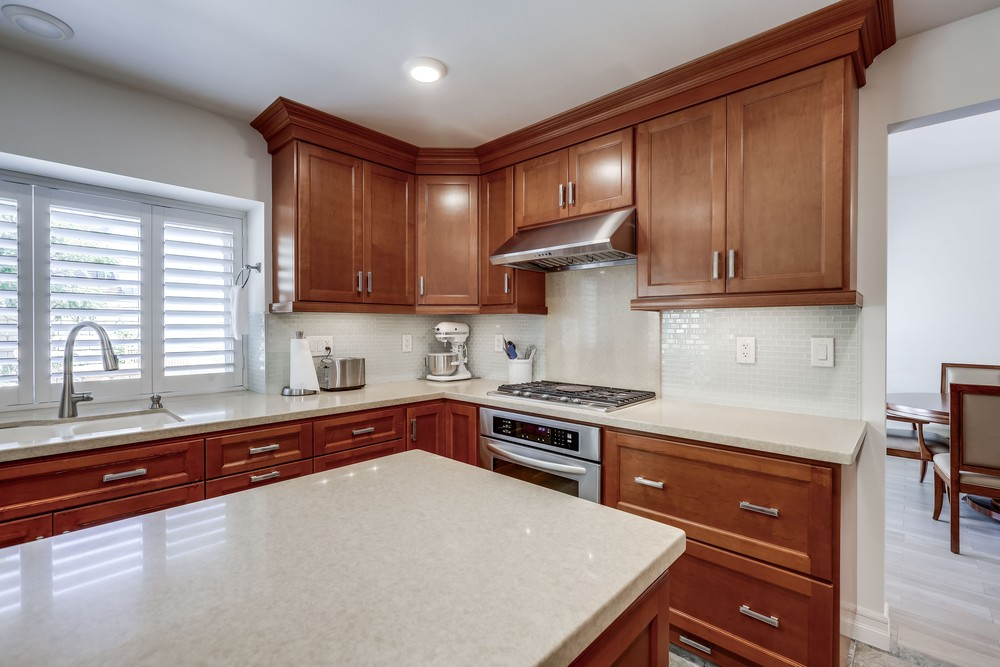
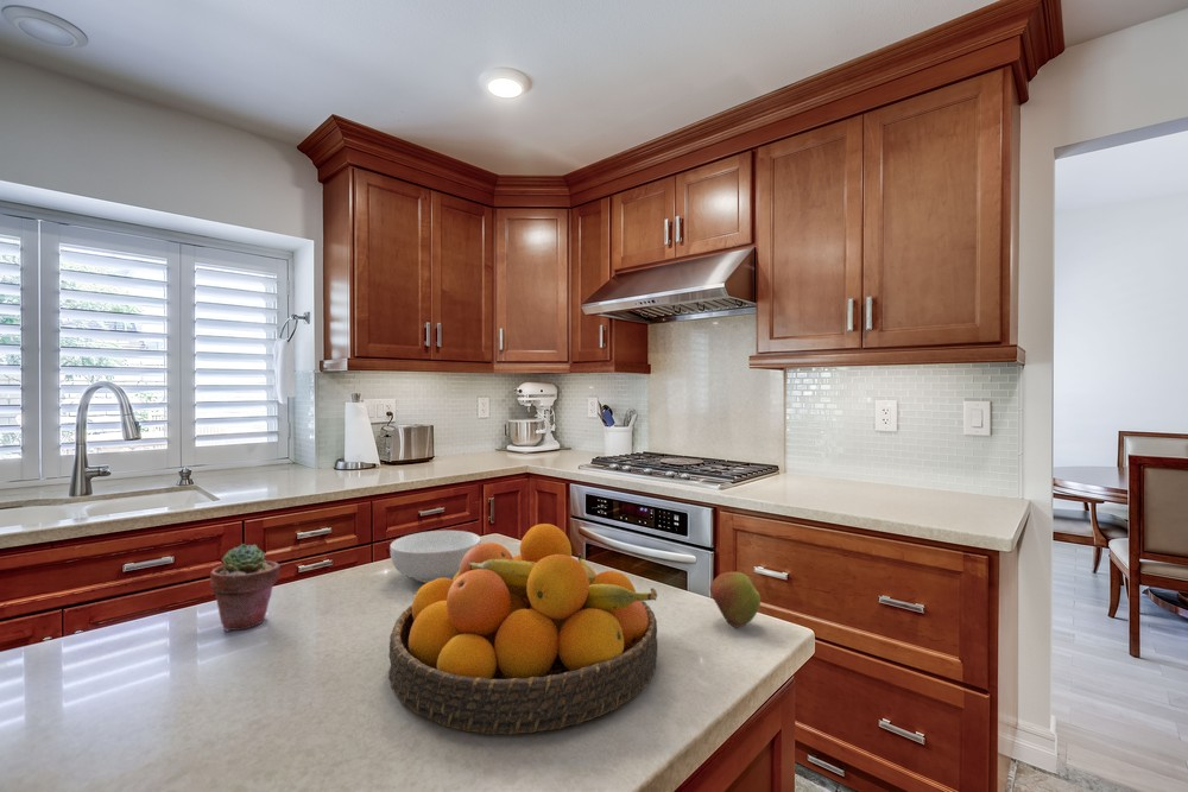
+ apple [708,571,762,628]
+ fruit bowl [387,522,659,735]
+ cereal bowl [388,530,482,583]
+ potted succulent [209,543,282,633]
